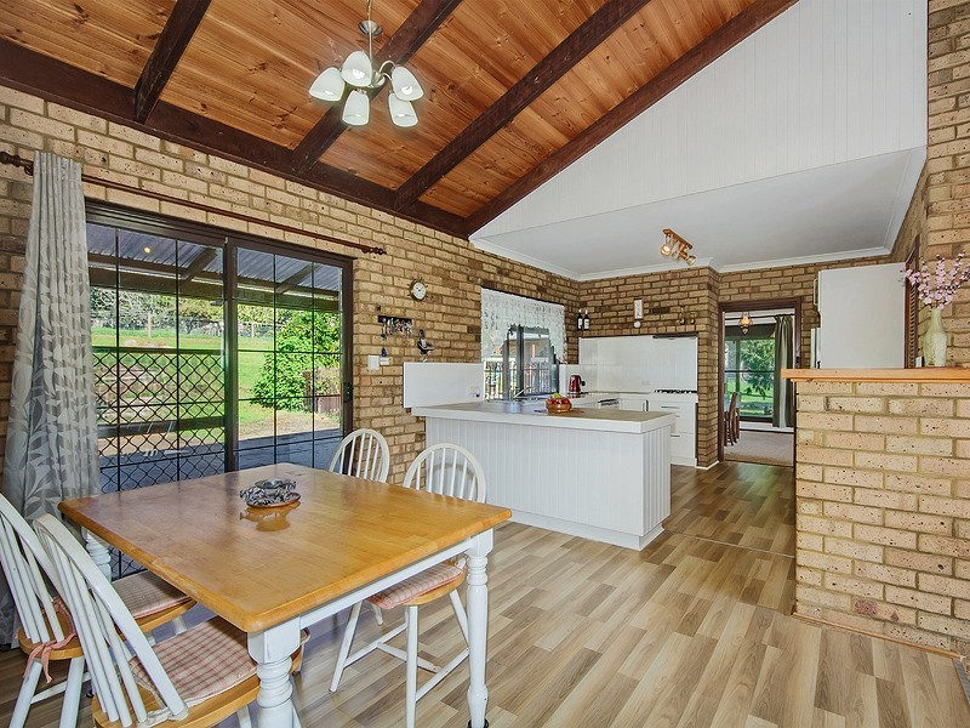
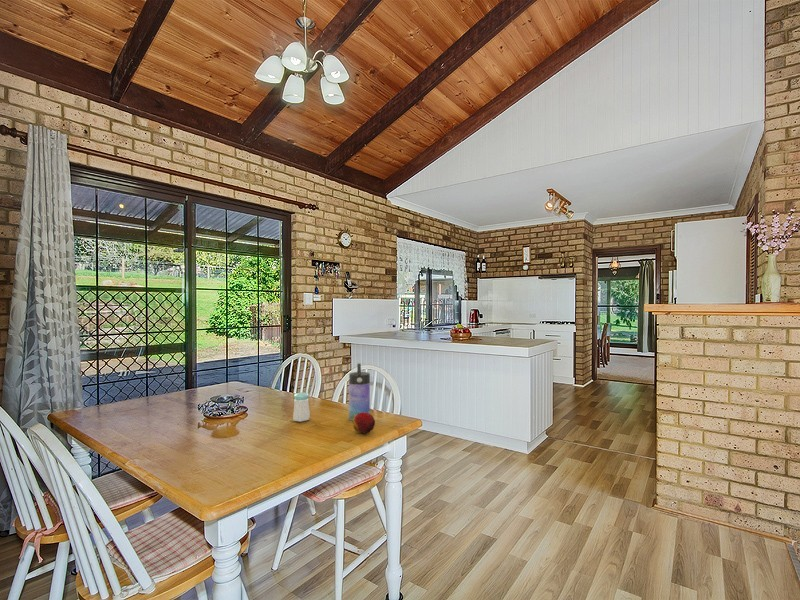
+ fruit [352,412,376,434]
+ water bottle [348,362,371,422]
+ salt shaker [292,391,311,423]
